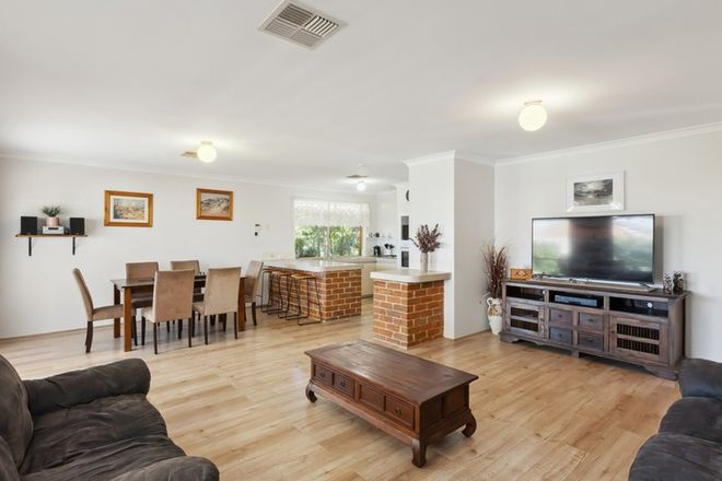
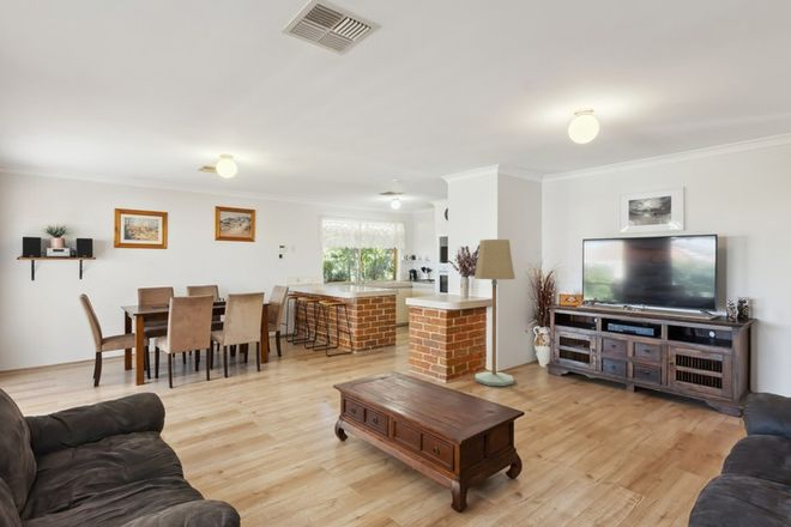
+ floor lamp [473,238,517,387]
